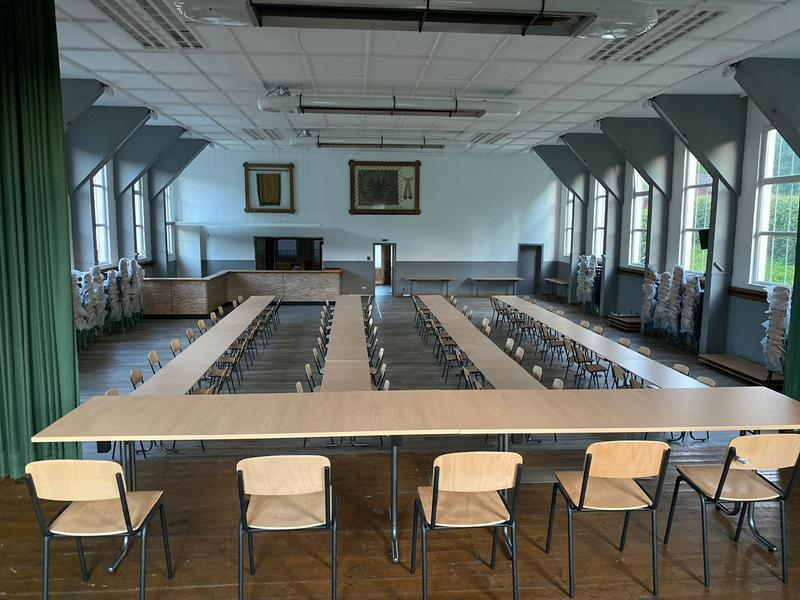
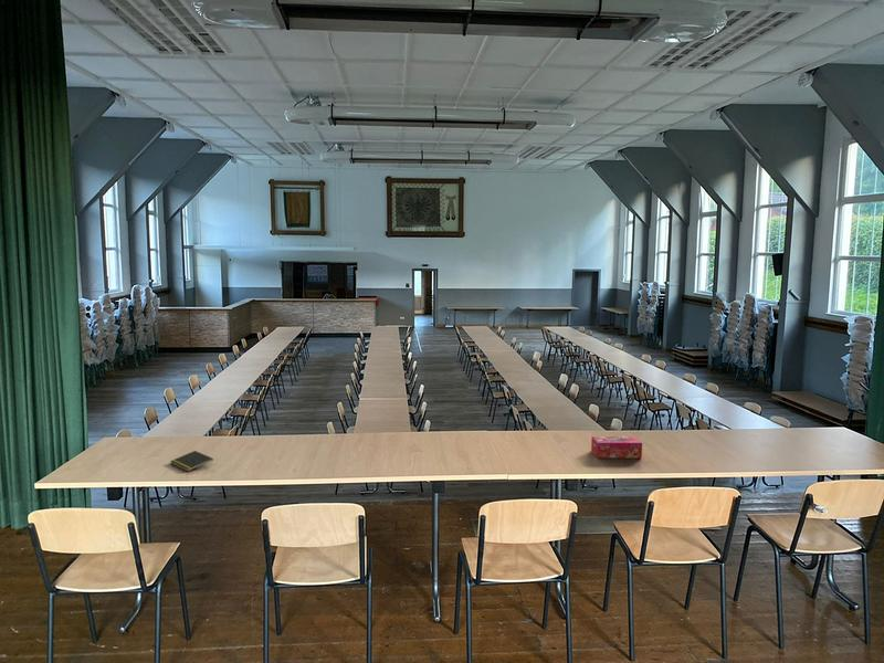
+ tissue box [590,435,643,459]
+ notepad [169,450,214,472]
